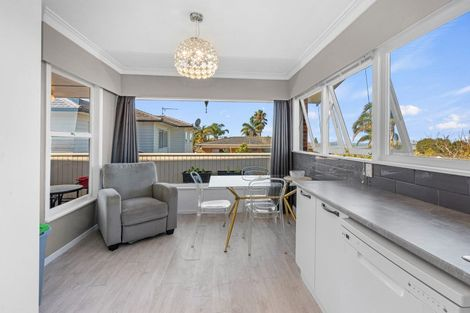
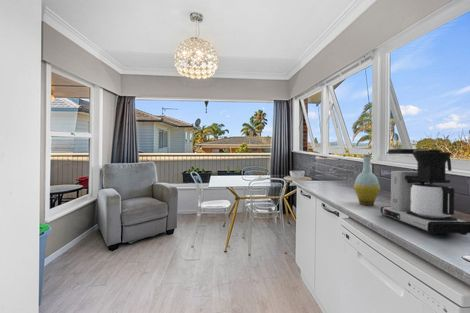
+ bottle [353,154,381,206]
+ coffee maker [380,148,470,236]
